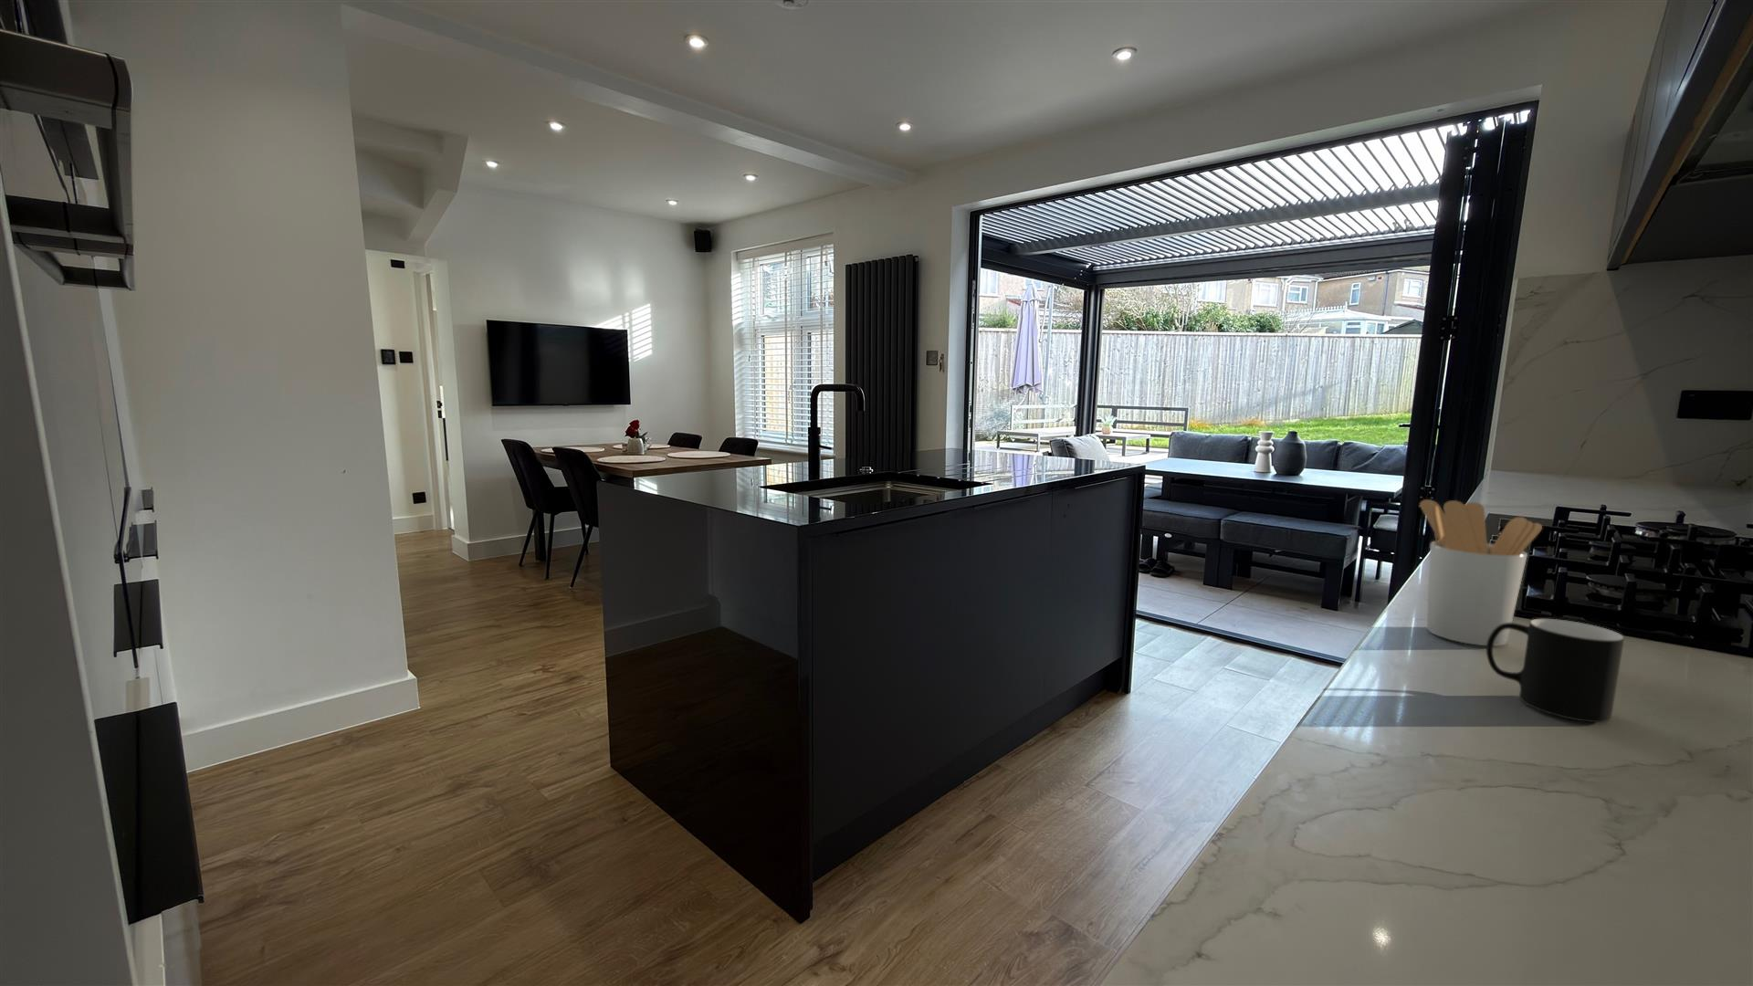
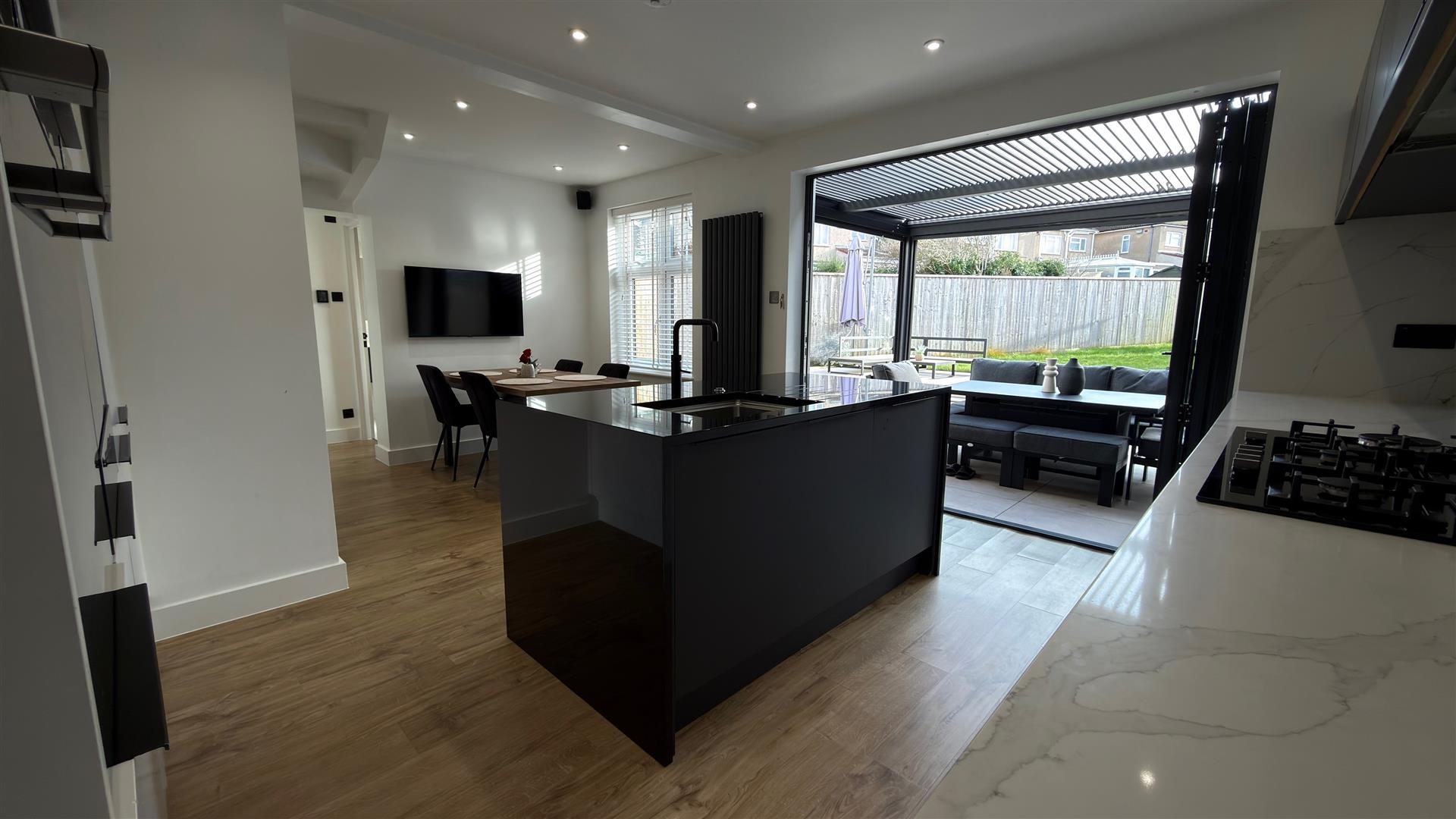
- utensil holder [1418,498,1544,648]
- cup [1486,618,1625,724]
